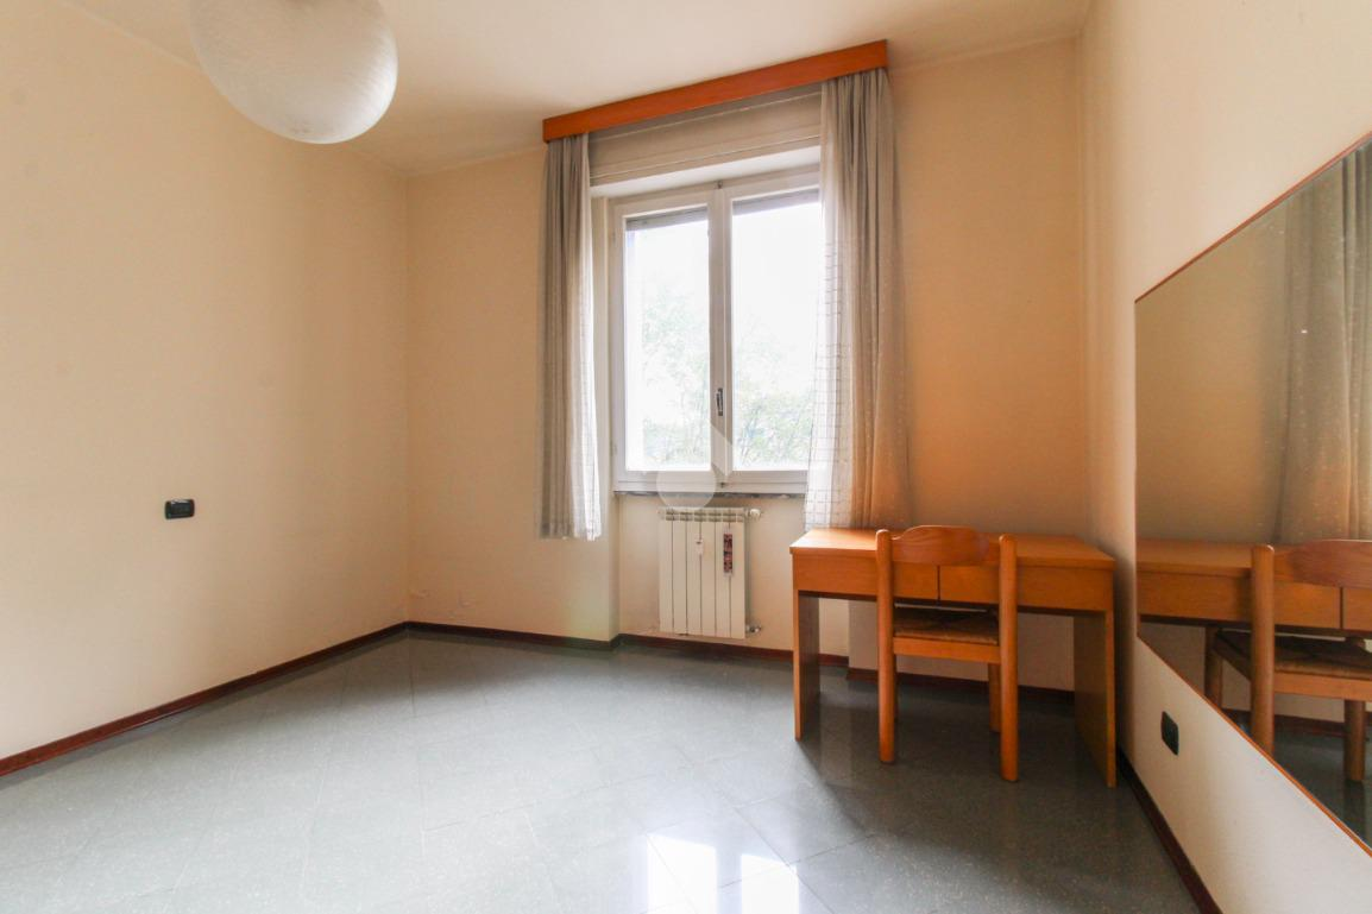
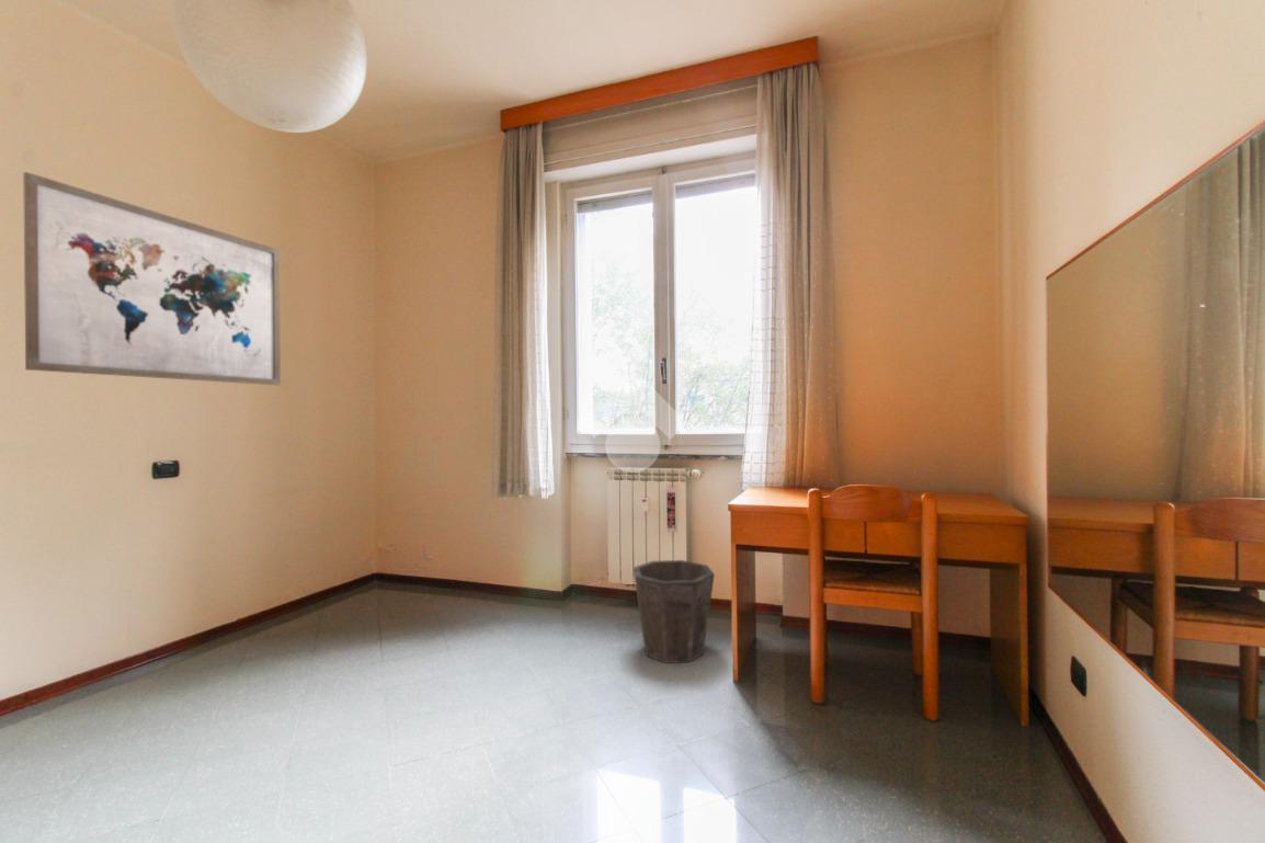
+ waste bin [632,559,716,664]
+ wall art [22,171,282,386]
